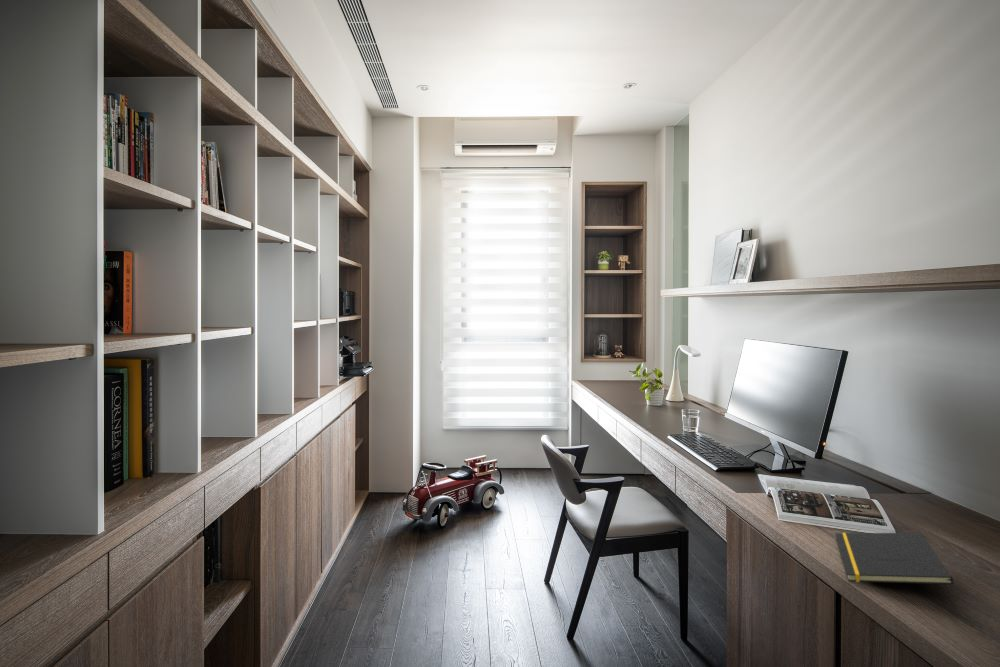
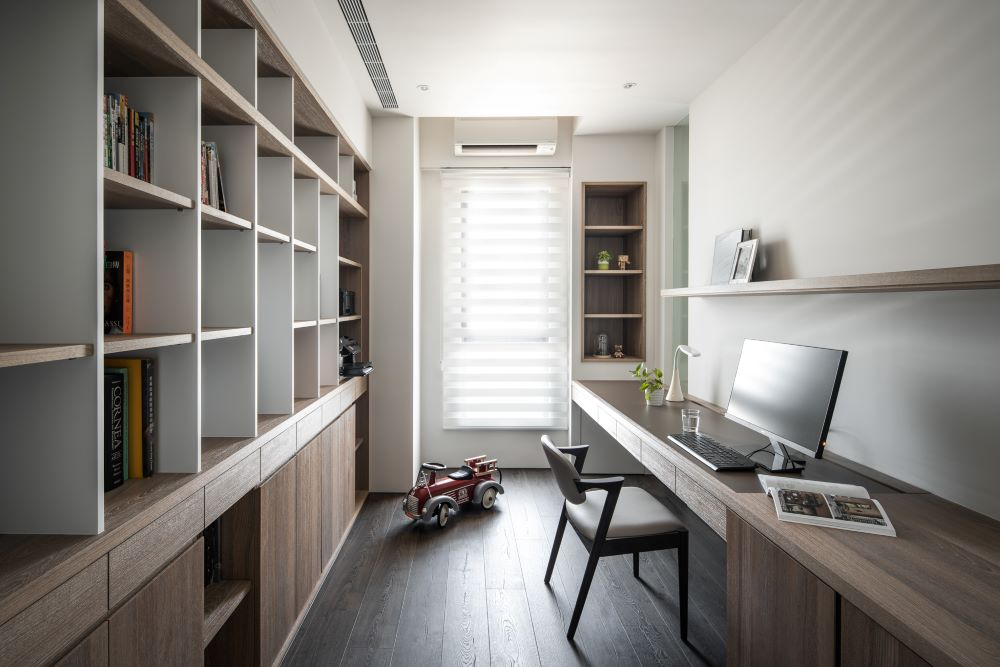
- notepad [834,532,954,585]
